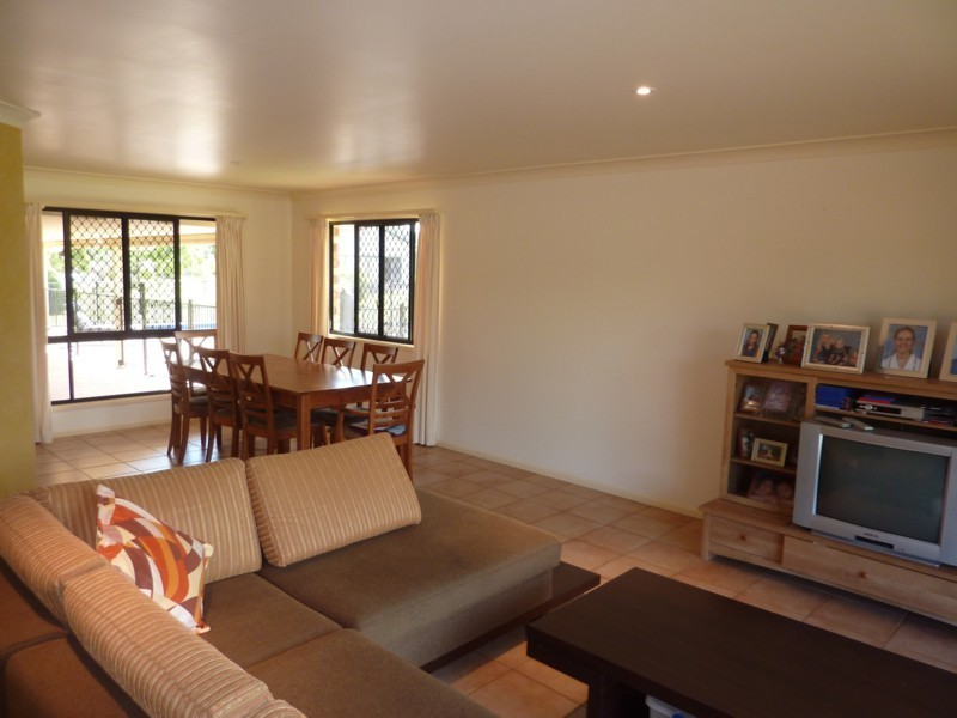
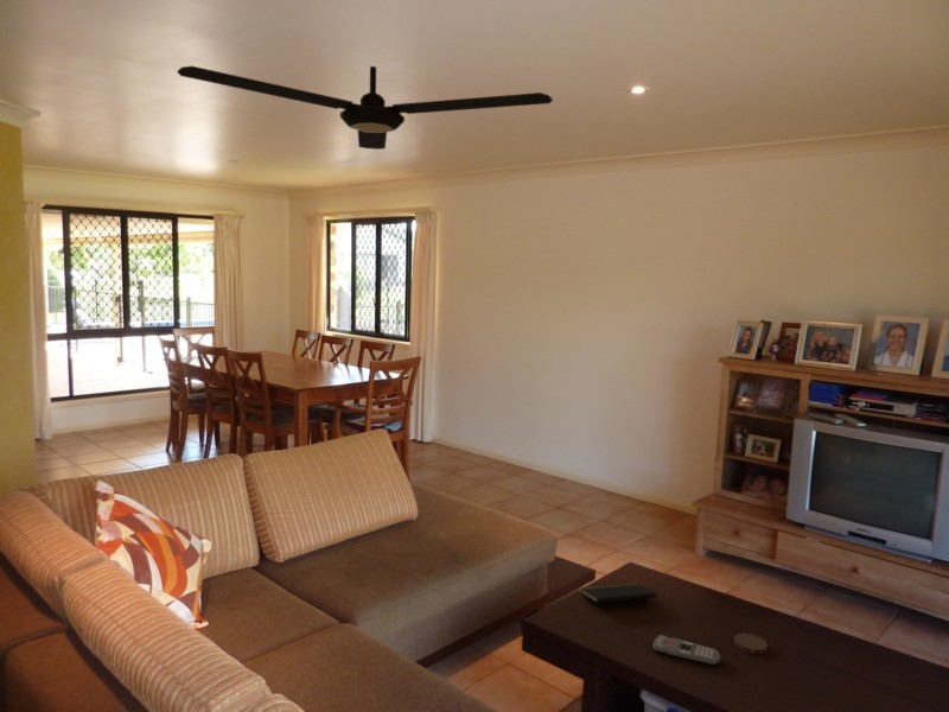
+ coaster [733,632,769,655]
+ notepad [578,581,658,605]
+ remote control [651,634,721,666]
+ ceiling fan [176,65,554,151]
